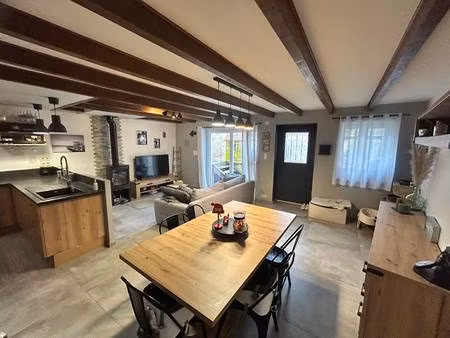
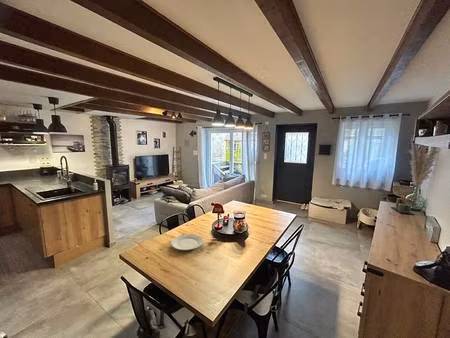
+ chinaware [170,233,205,251]
